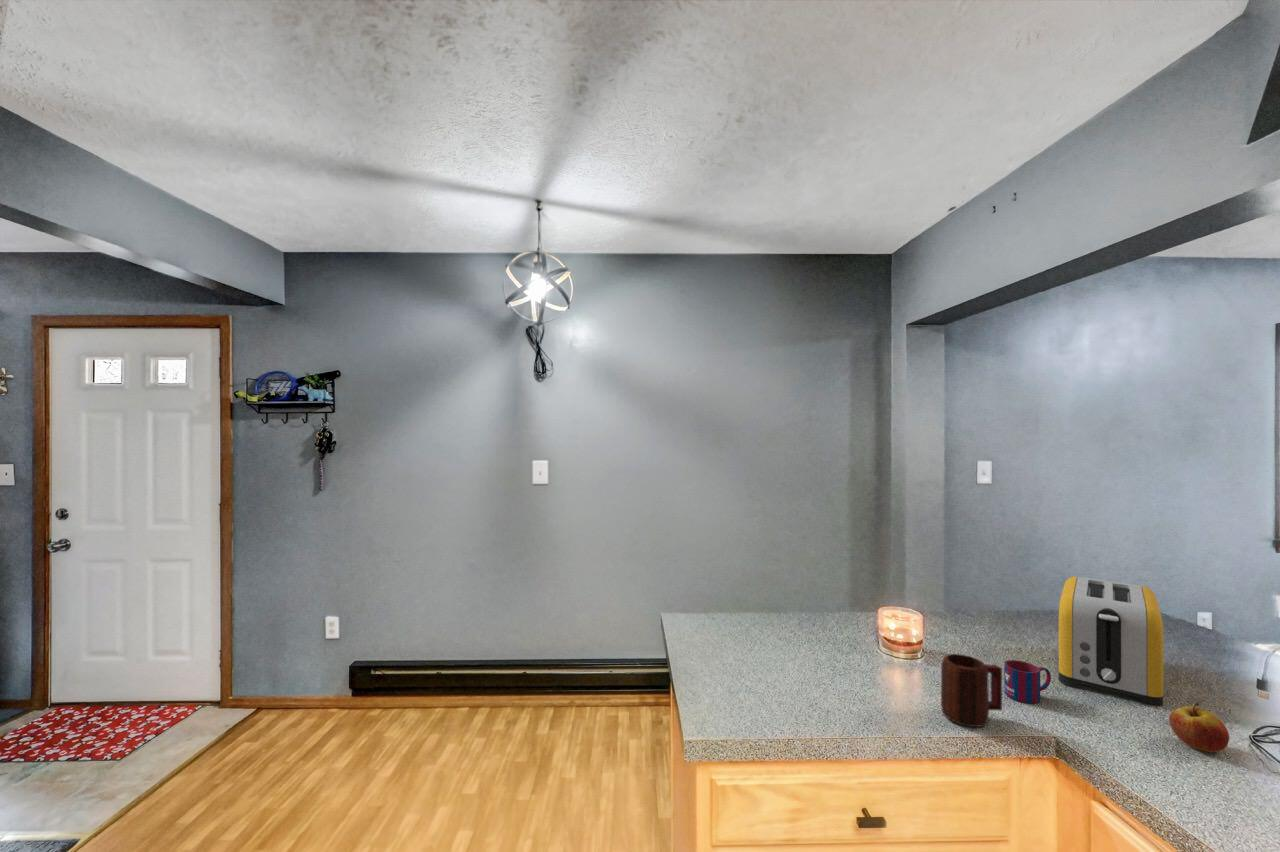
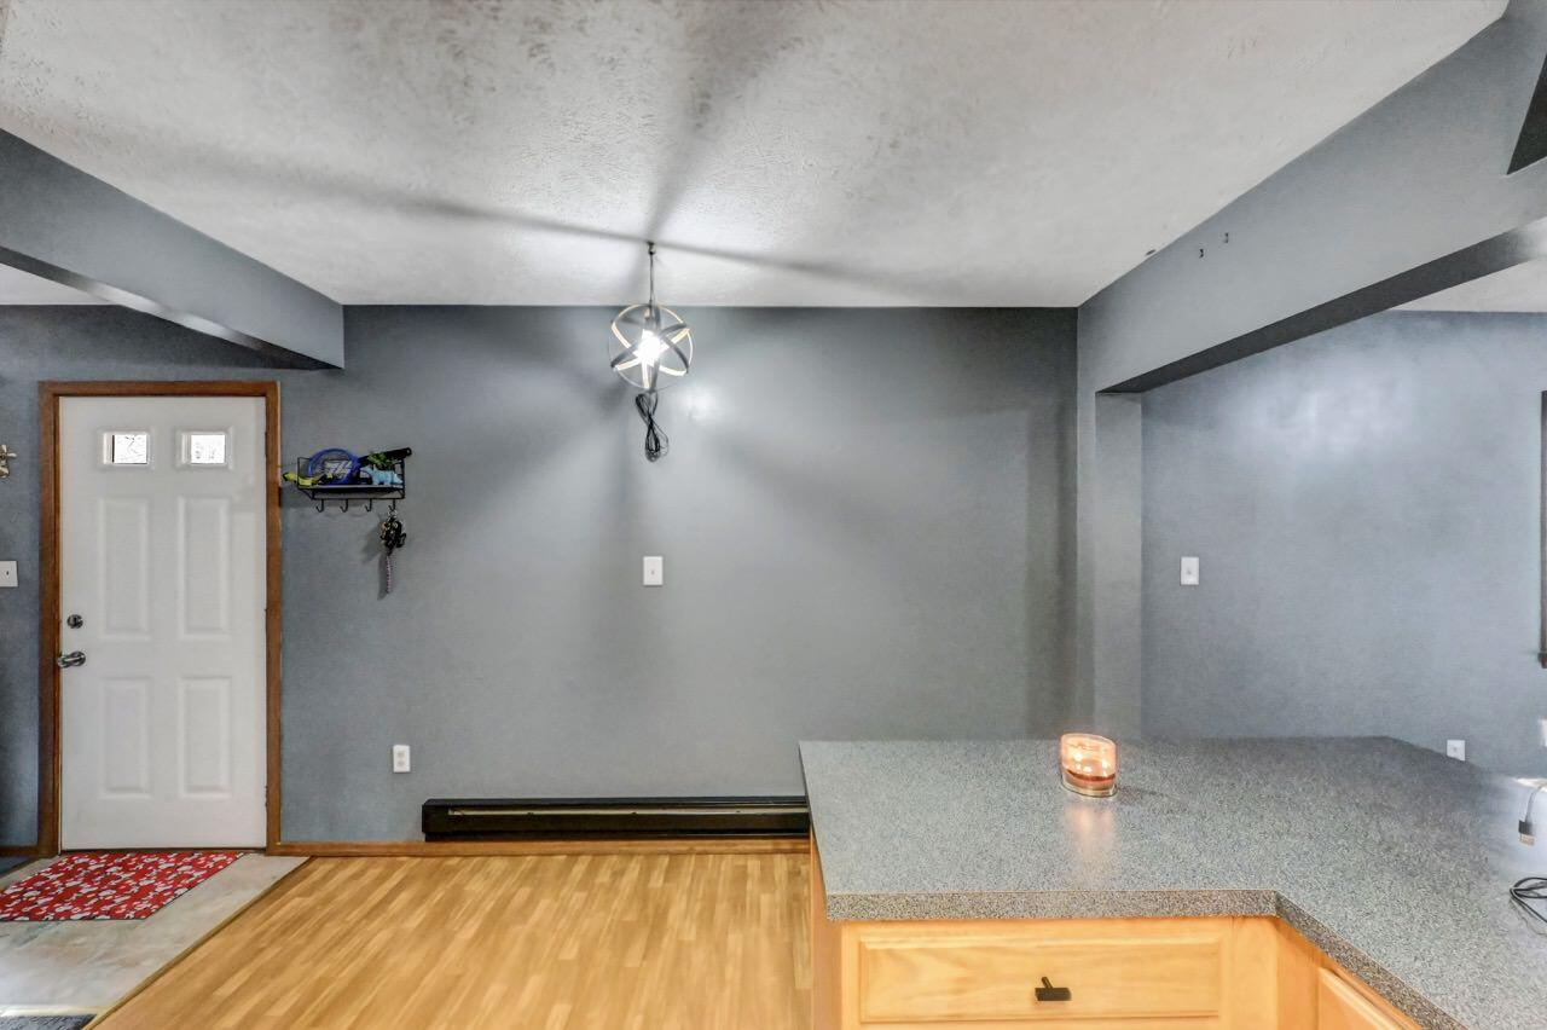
- mug [1003,659,1052,704]
- mug [940,653,1003,728]
- apple [1168,701,1230,753]
- toaster [1058,576,1164,707]
